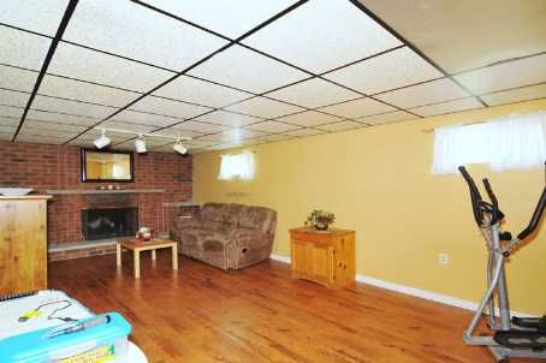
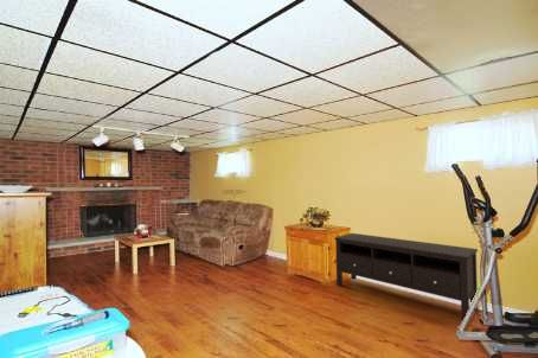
+ media console [333,232,479,321]
